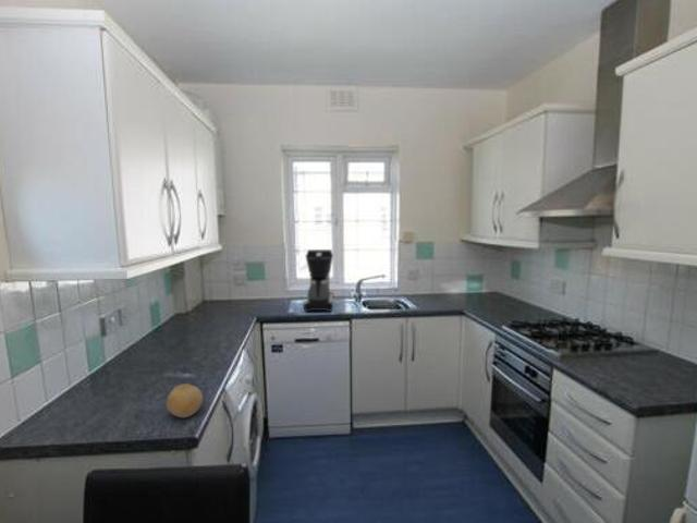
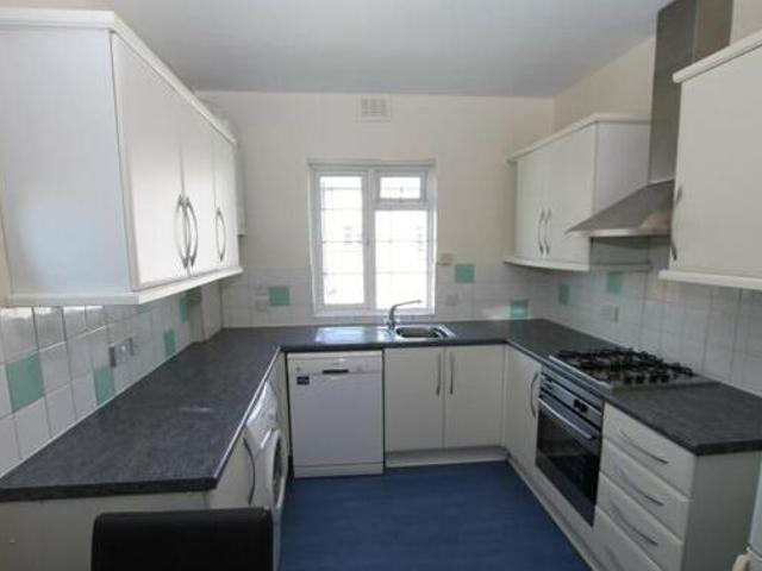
- coffee maker [303,248,334,313]
- fruit [166,382,204,418]
